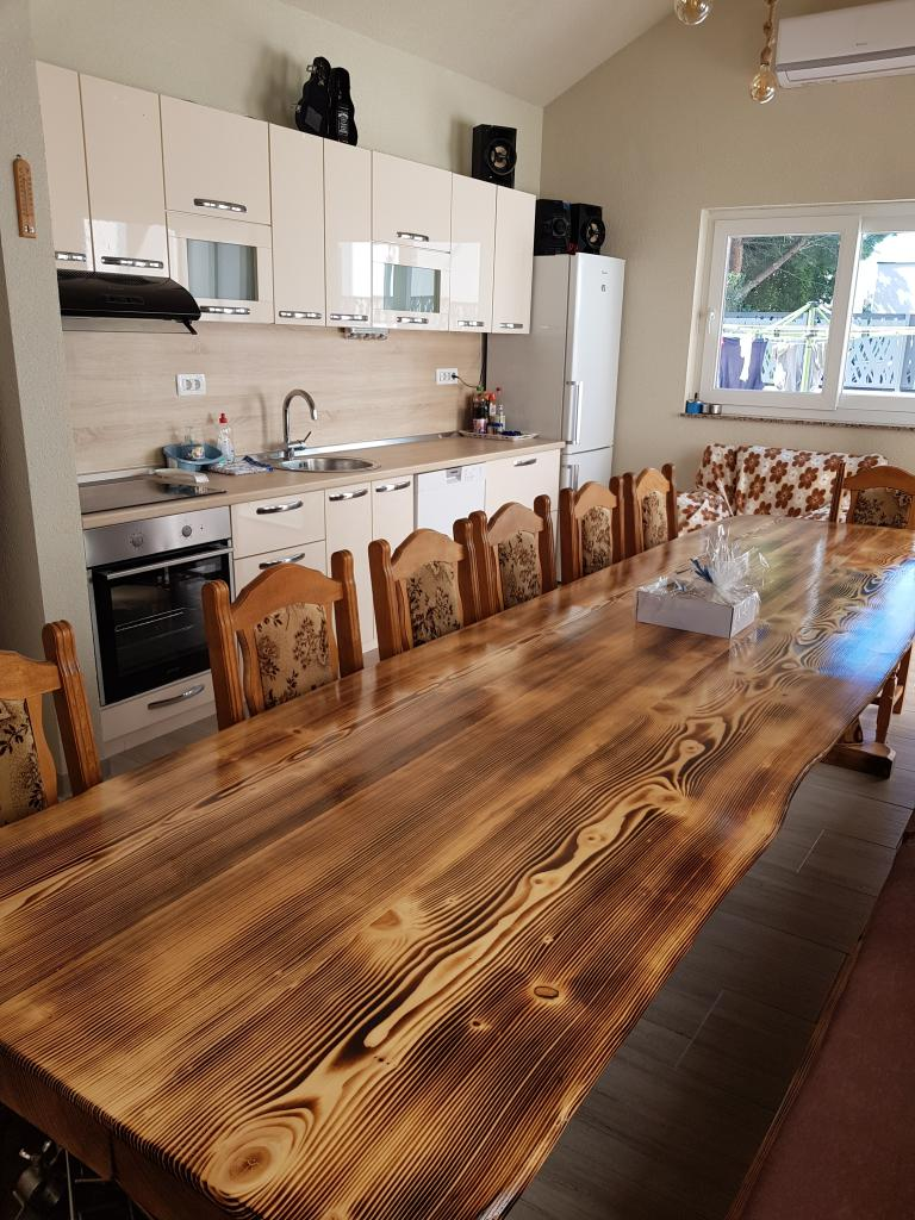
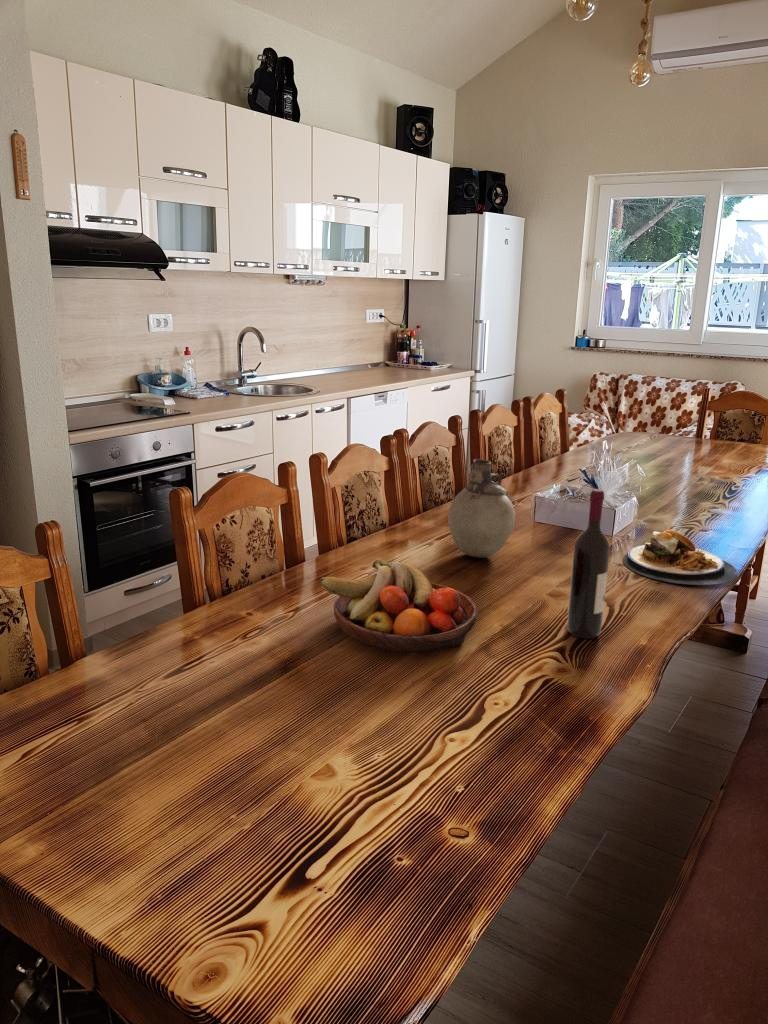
+ fruit bowl [319,559,478,654]
+ vase [447,458,516,559]
+ plate [622,529,738,586]
+ wine bottle [566,488,611,640]
